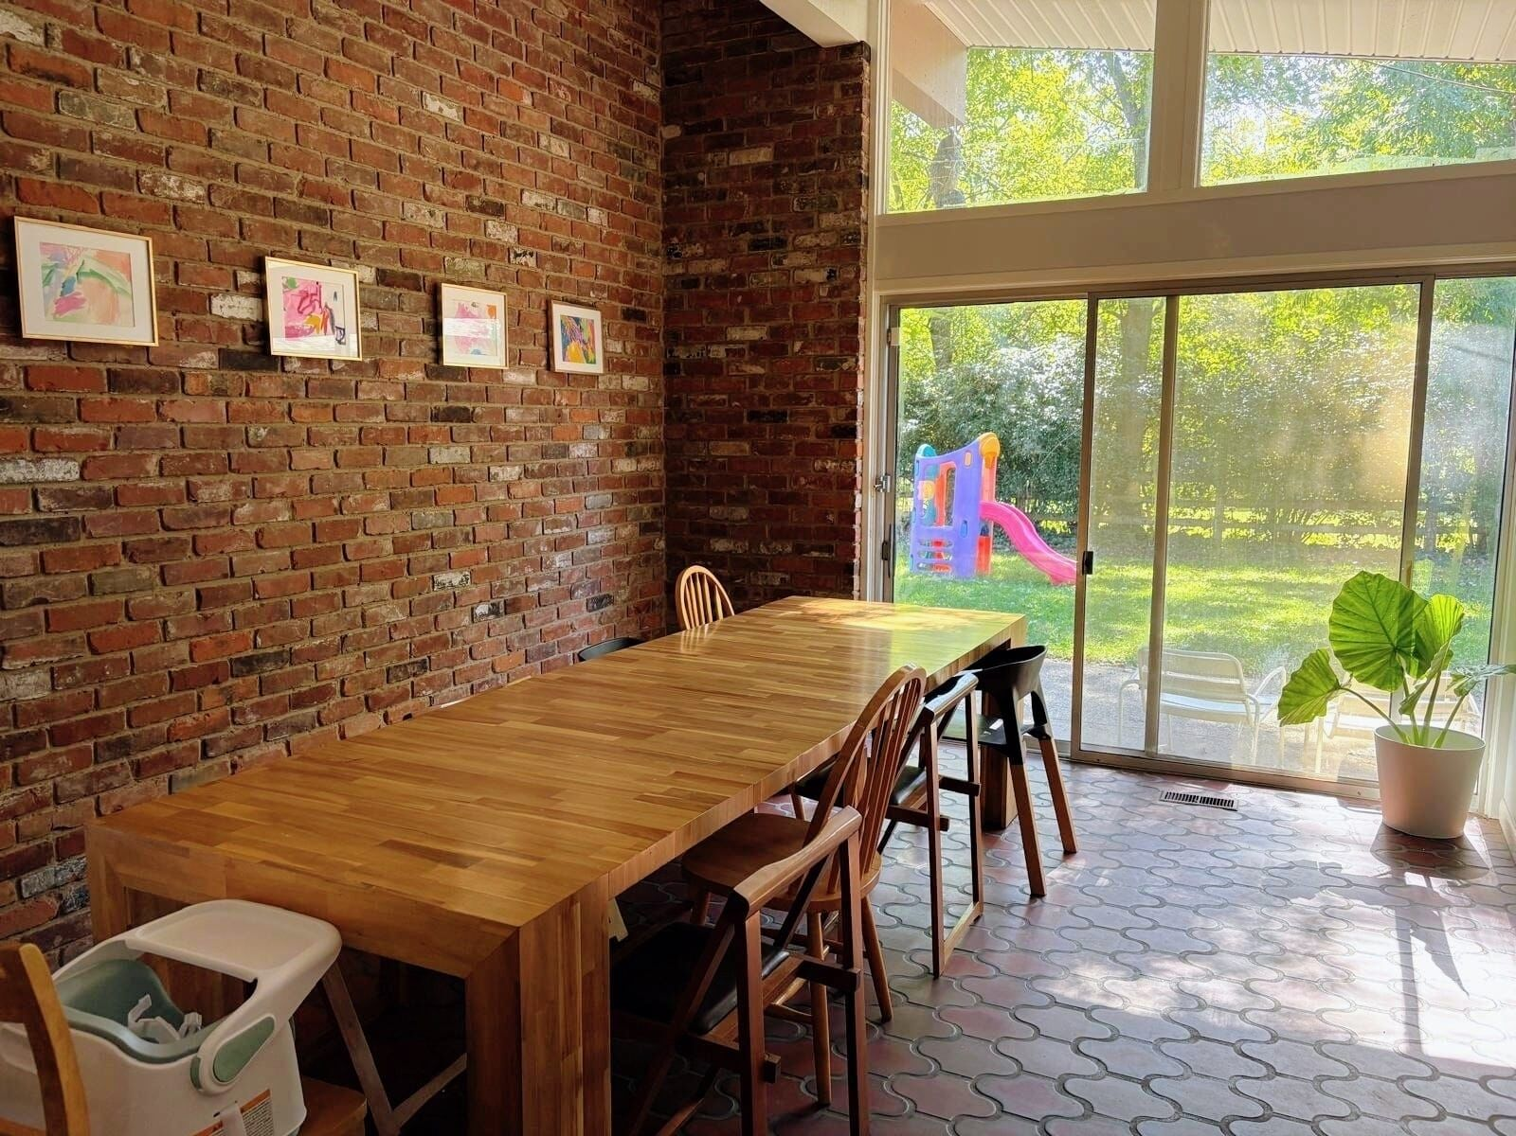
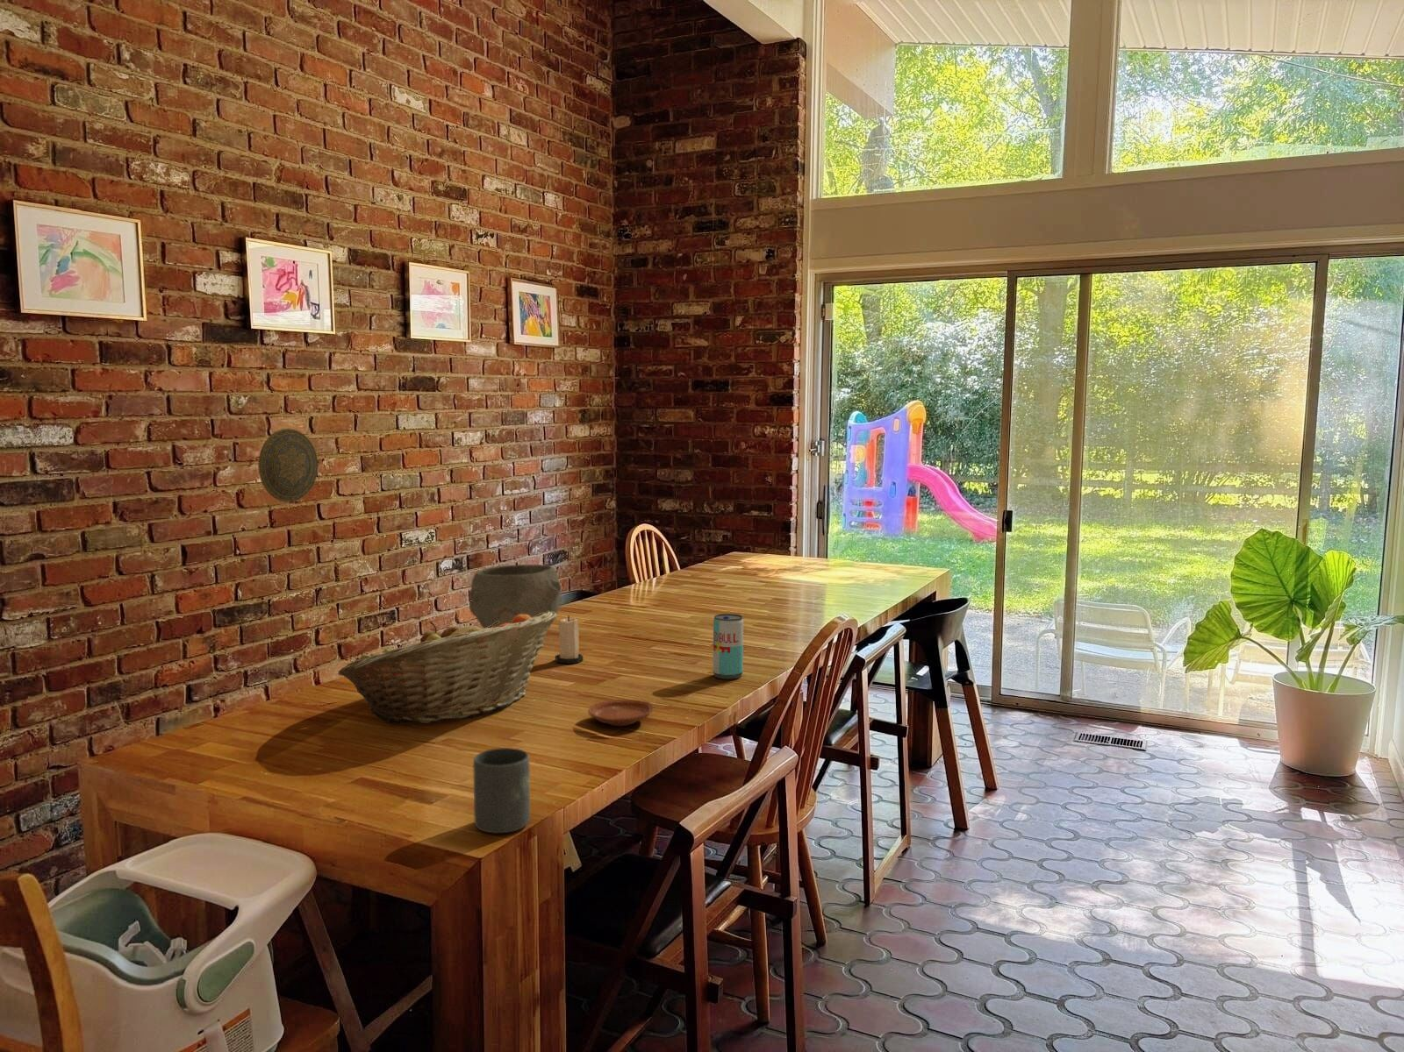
+ beverage can [712,613,744,681]
+ plate [587,698,654,727]
+ candle [555,616,584,664]
+ bowl [468,564,563,629]
+ fruit basket [338,611,558,724]
+ mug [472,747,531,833]
+ decorative plate [258,428,318,503]
